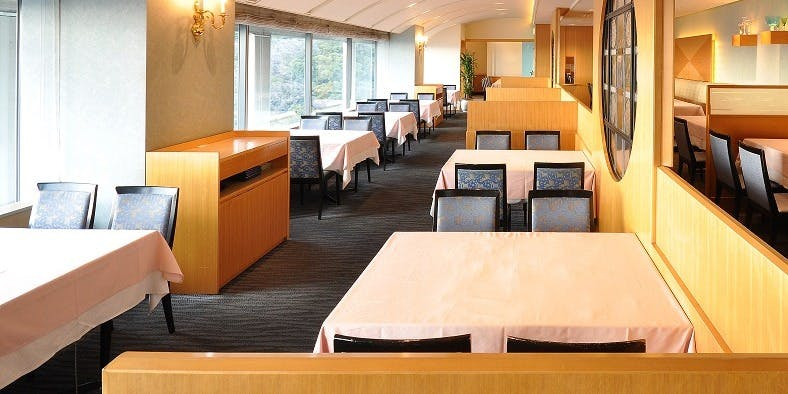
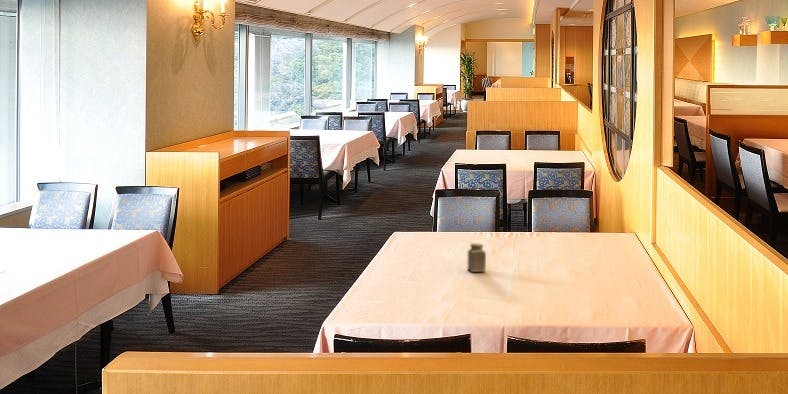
+ salt shaker [467,242,487,273]
